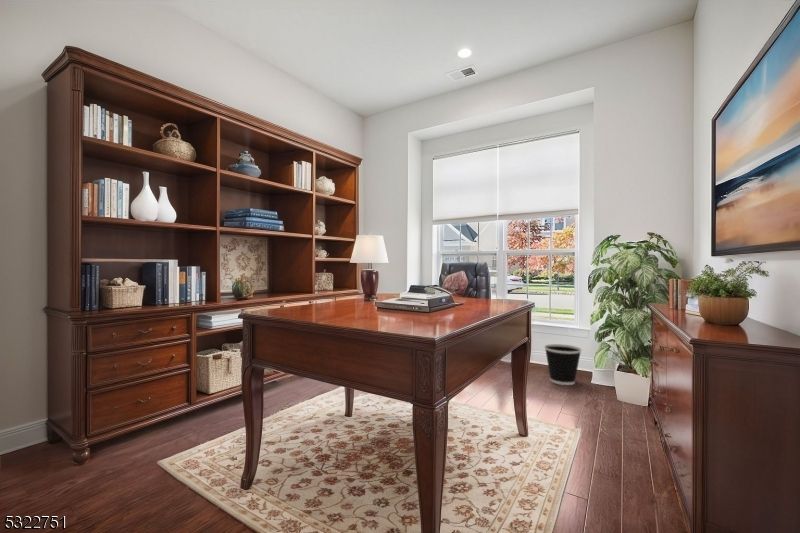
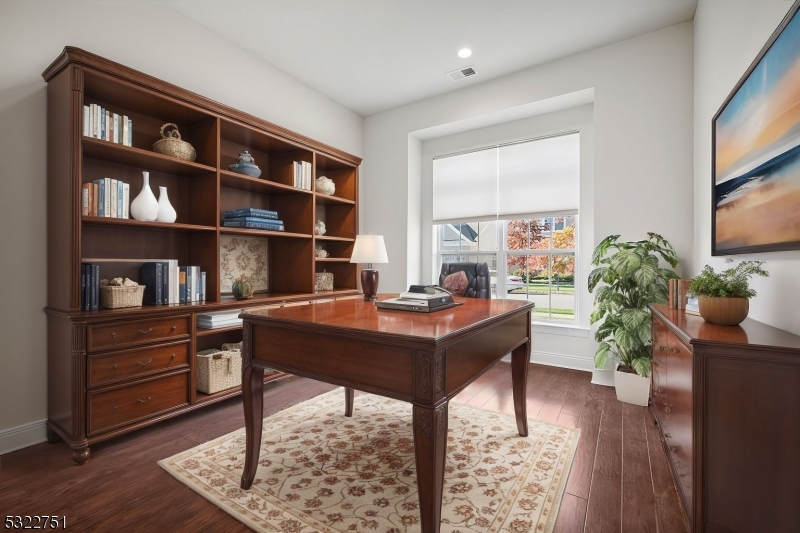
- wastebasket [543,343,583,386]
